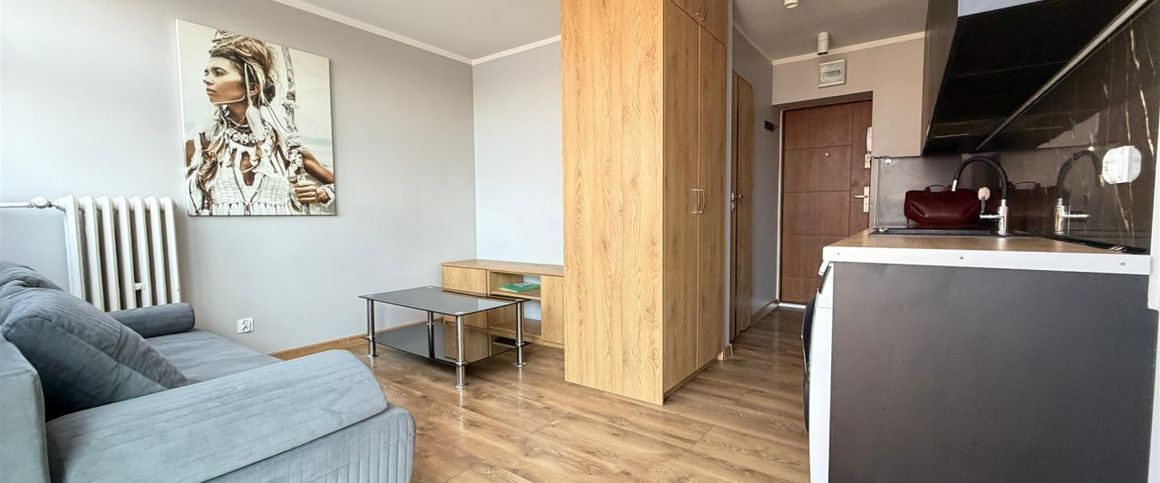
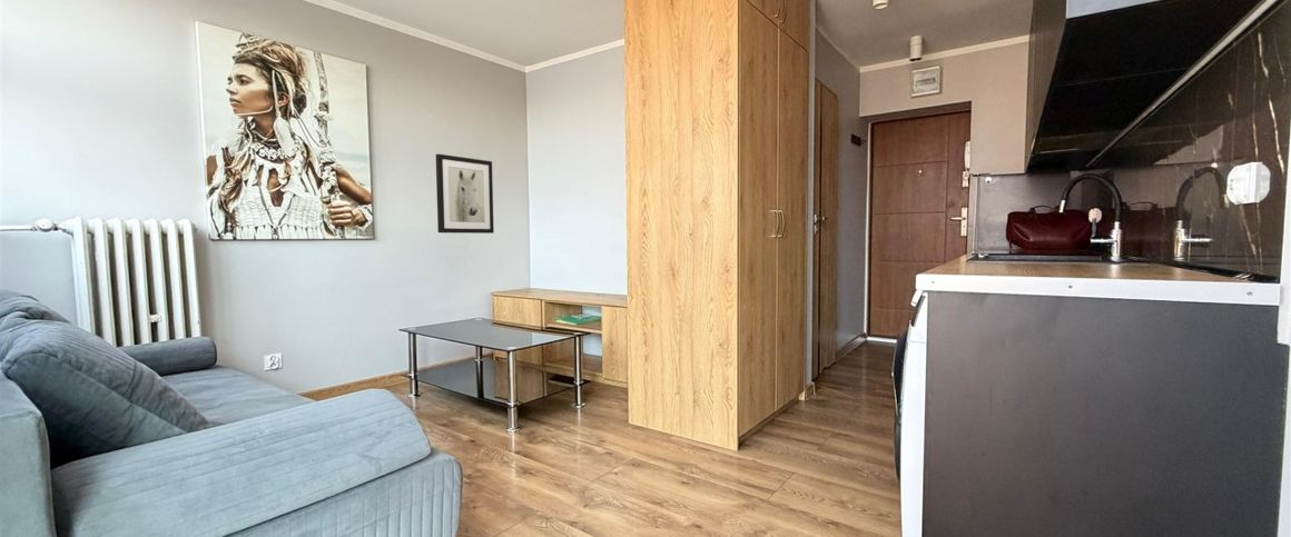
+ wall art [435,153,495,235]
